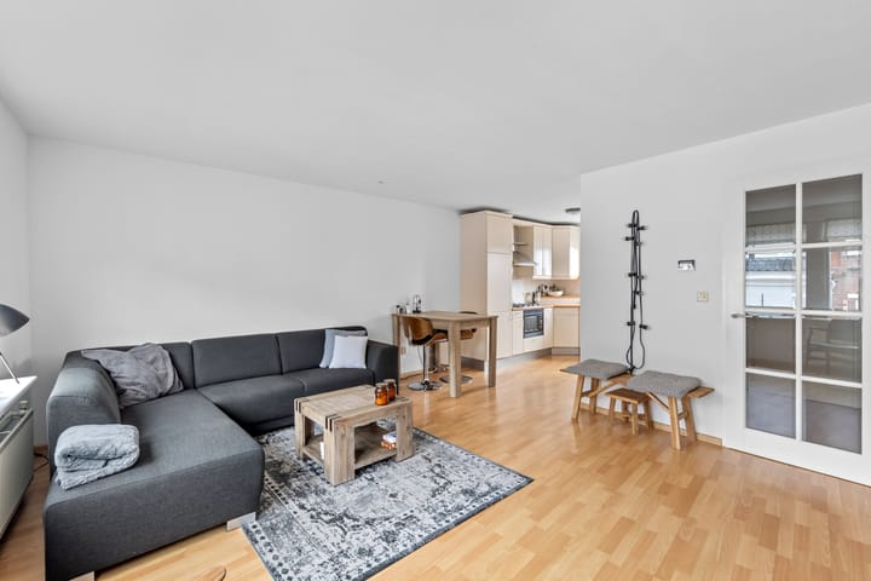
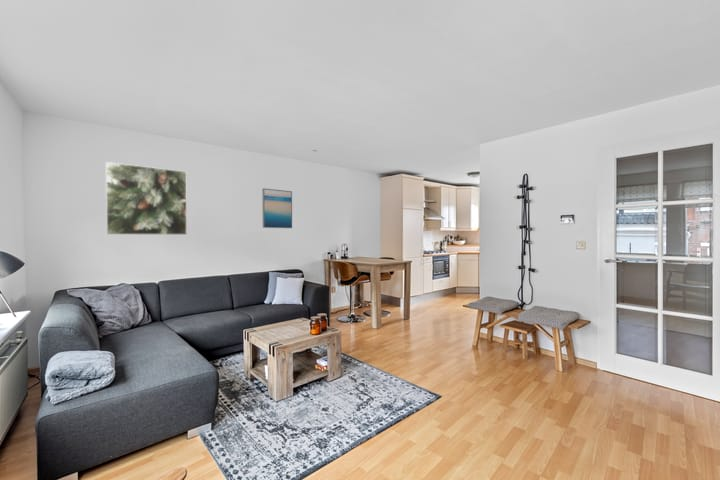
+ wall art [261,187,293,229]
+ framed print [105,161,188,236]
